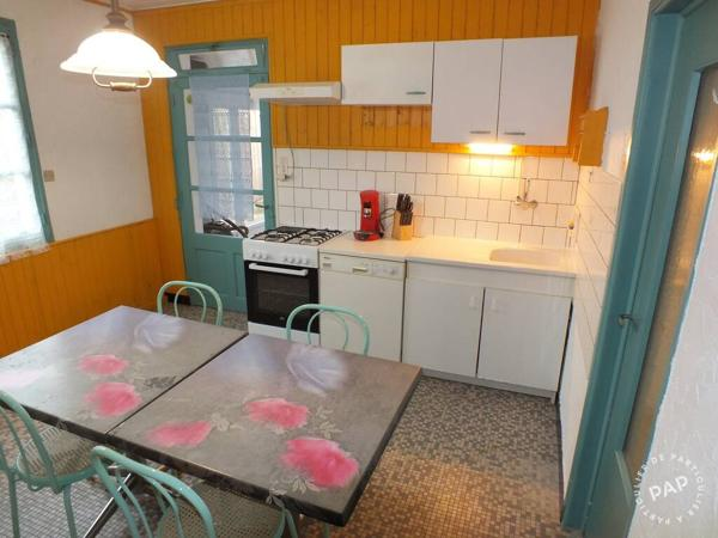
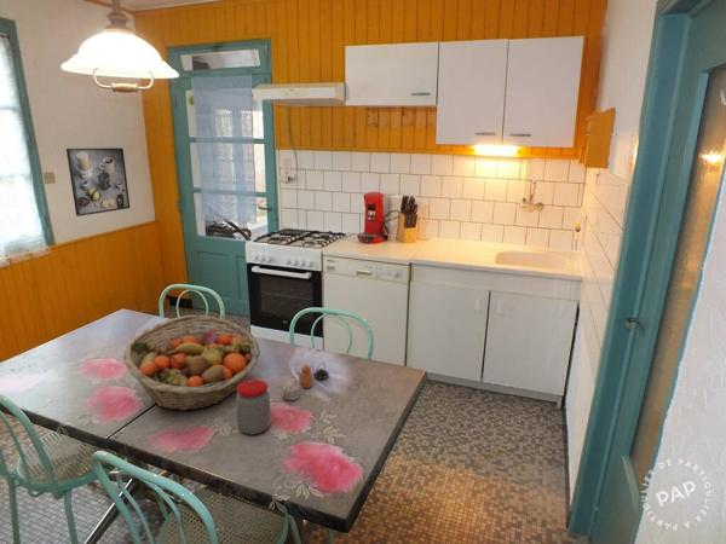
+ teapot [281,361,330,401]
+ fruit basket [121,314,261,412]
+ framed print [65,146,131,218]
+ jar [235,378,272,435]
